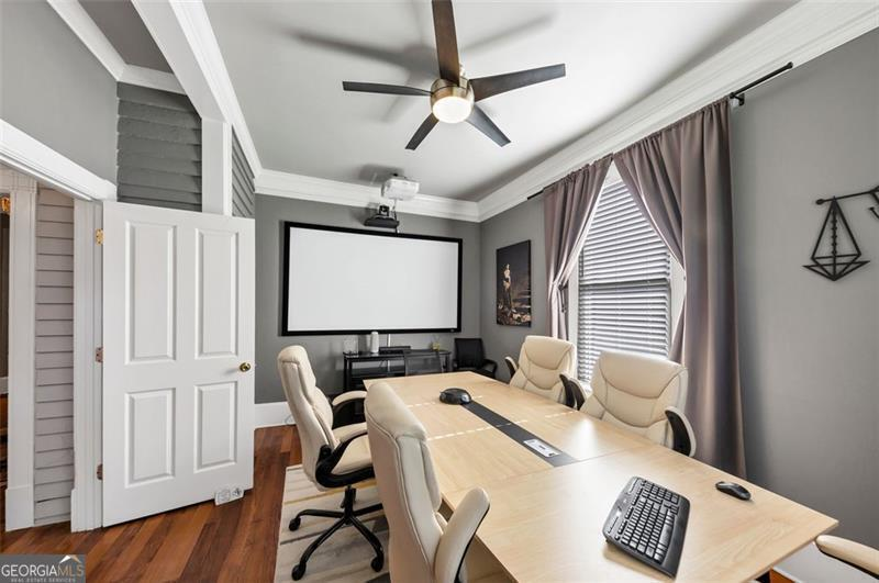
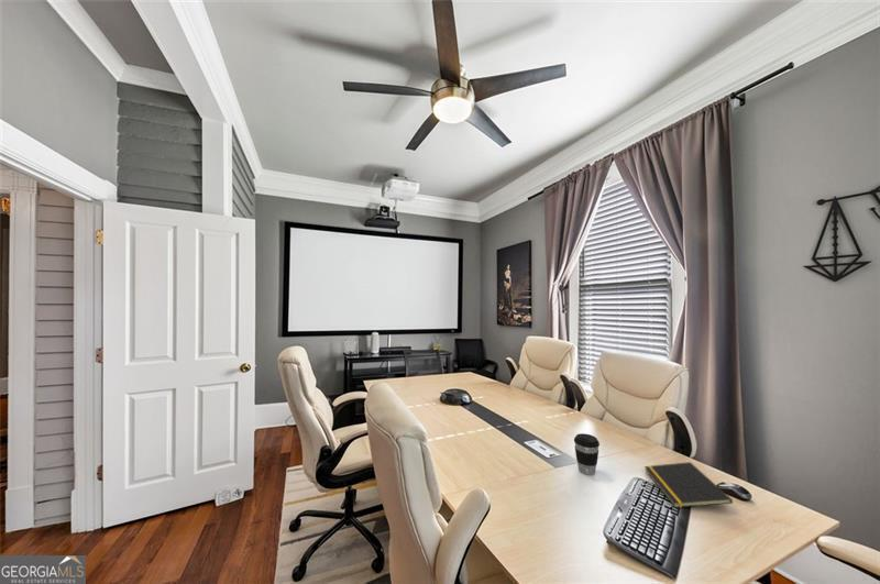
+ notepad [644,461,734,508]
+ coffee cup [573,432,601,476]
